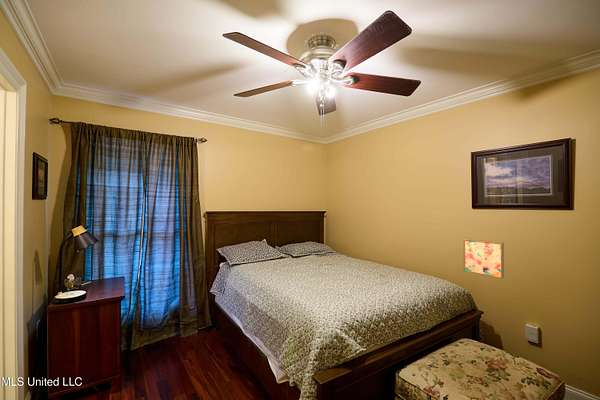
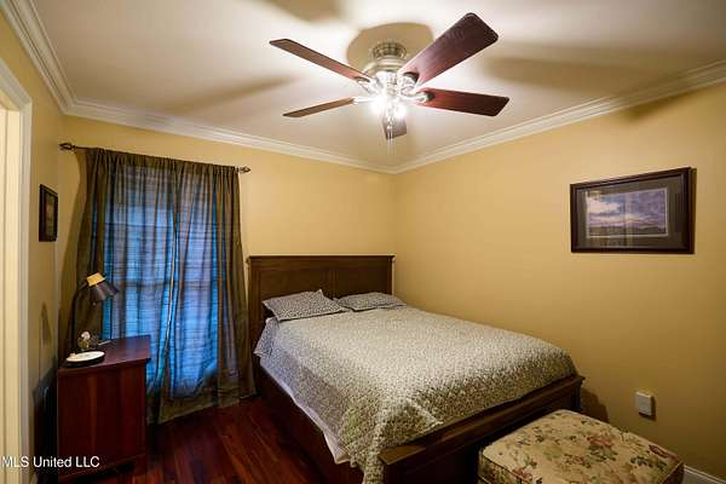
- wall art [463,238,505,280]
